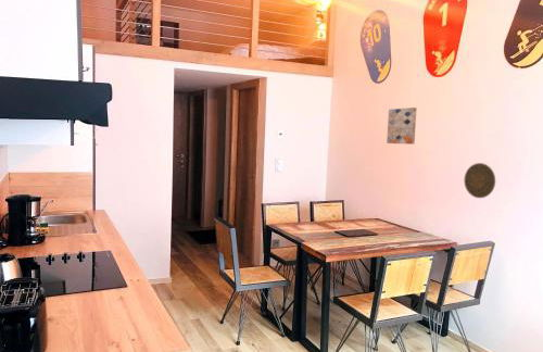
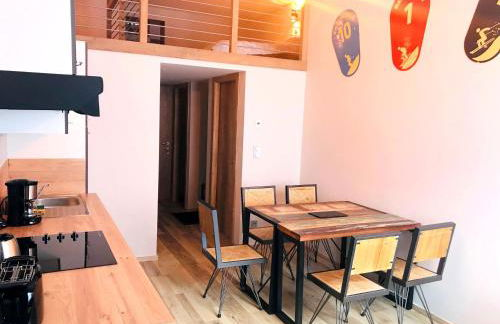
- wall art [386,106,418,146]
- decorative plate [464,162,496,199]
